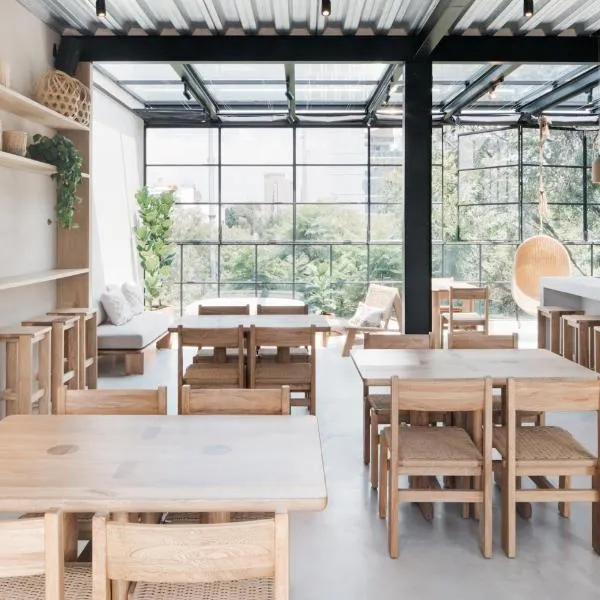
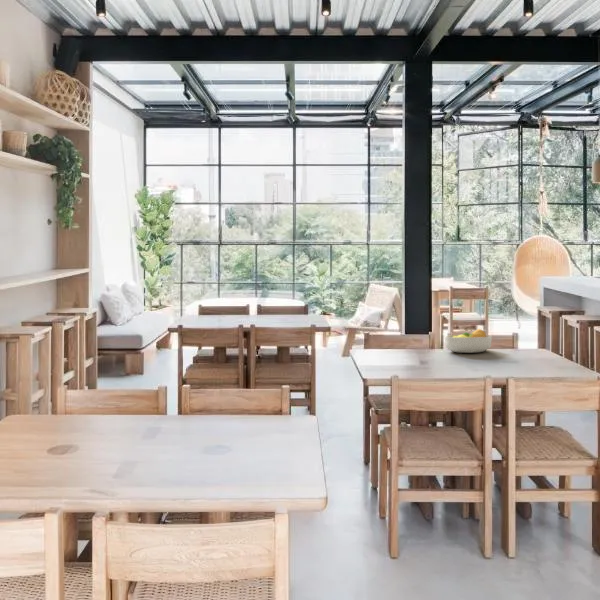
+ fruit bowl [444,328,493,354]
